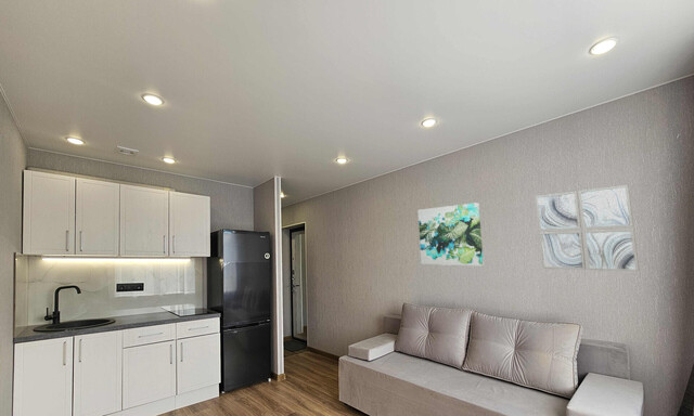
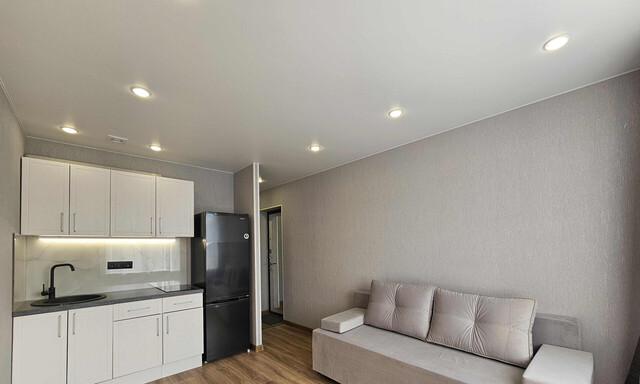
- wall art [417,202,485,266]
- wall art [535,184,640,273]
